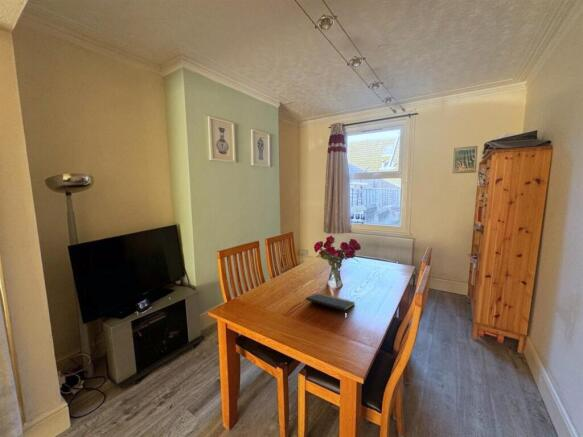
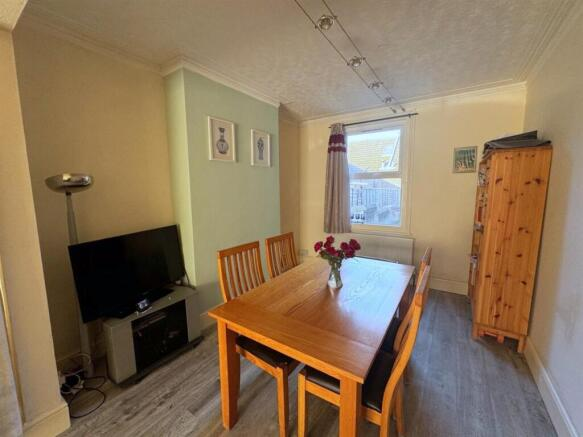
- notepad [305,292,356,312]
